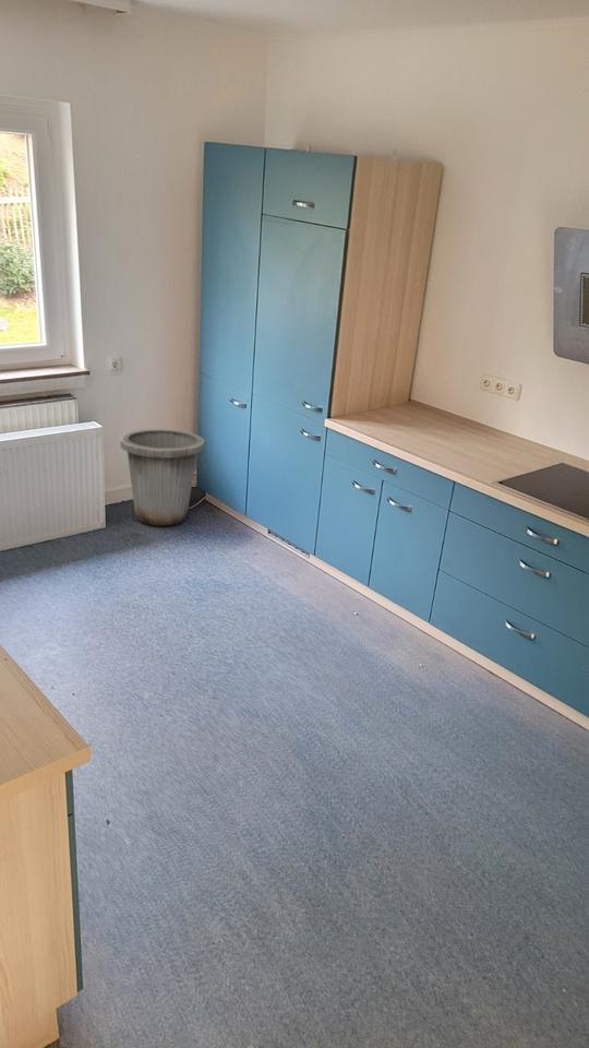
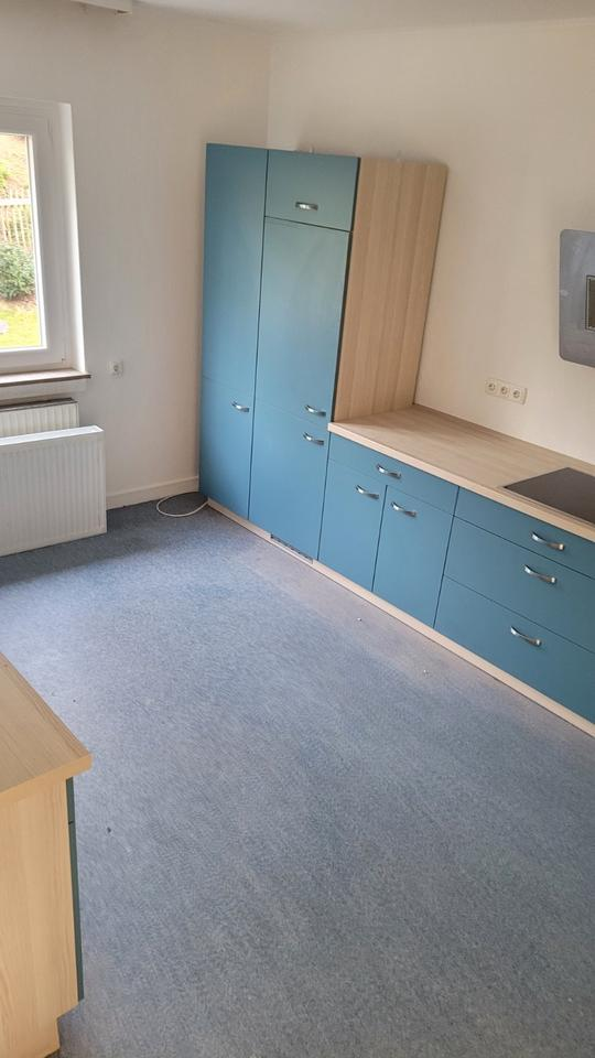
- trash can [119,428,205,526]
